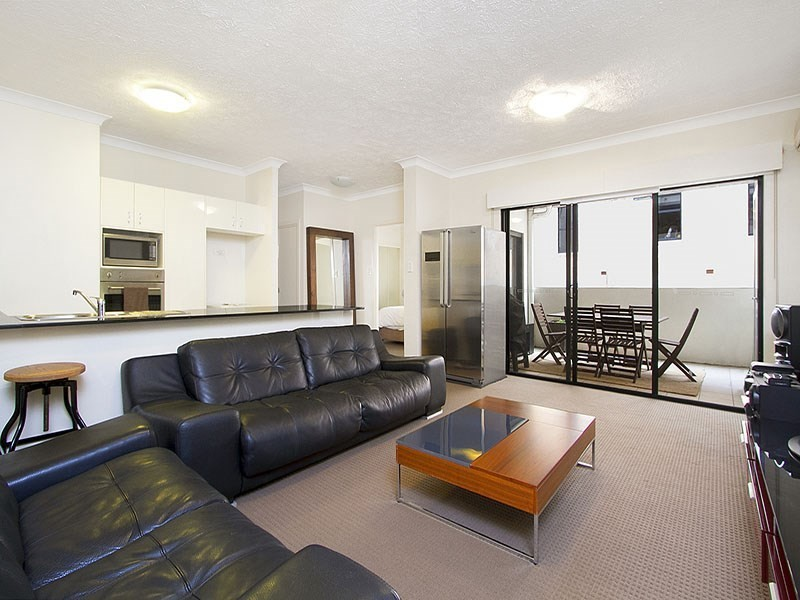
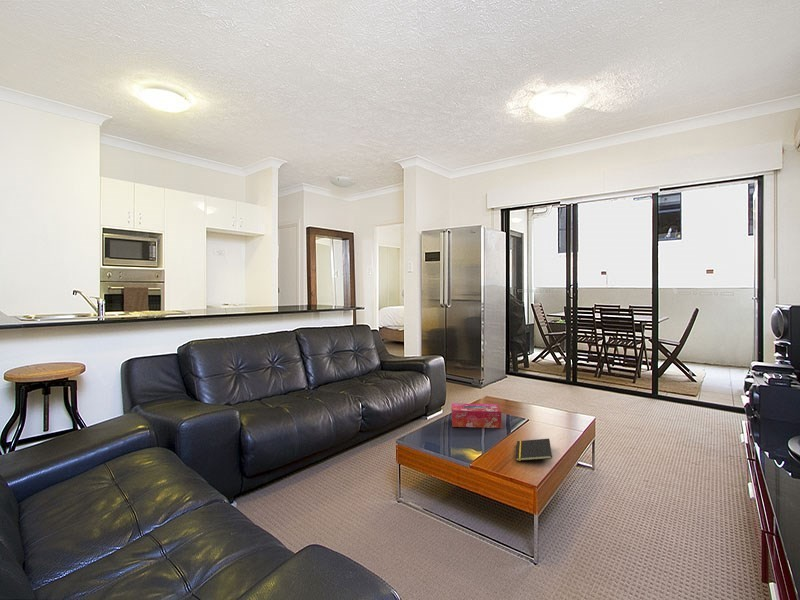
+ tissue box [451,402,502,429]
+ notepad [515,438,553,462]
